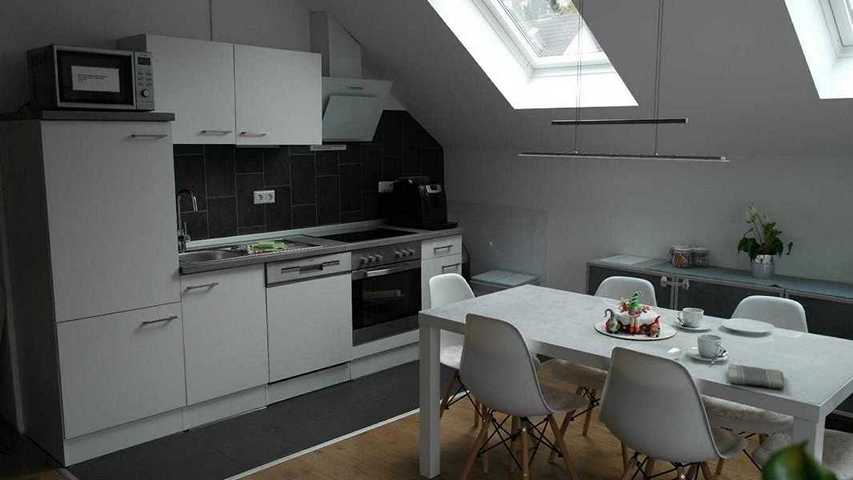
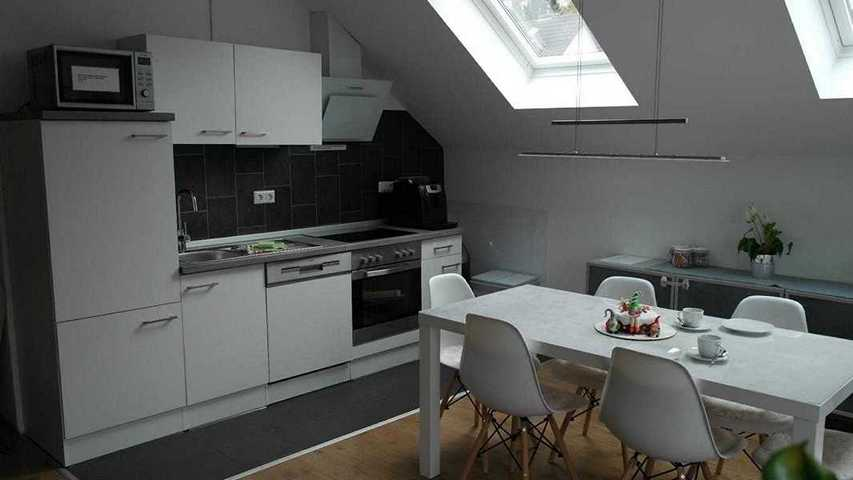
- dish towel [727,362,785,389]
